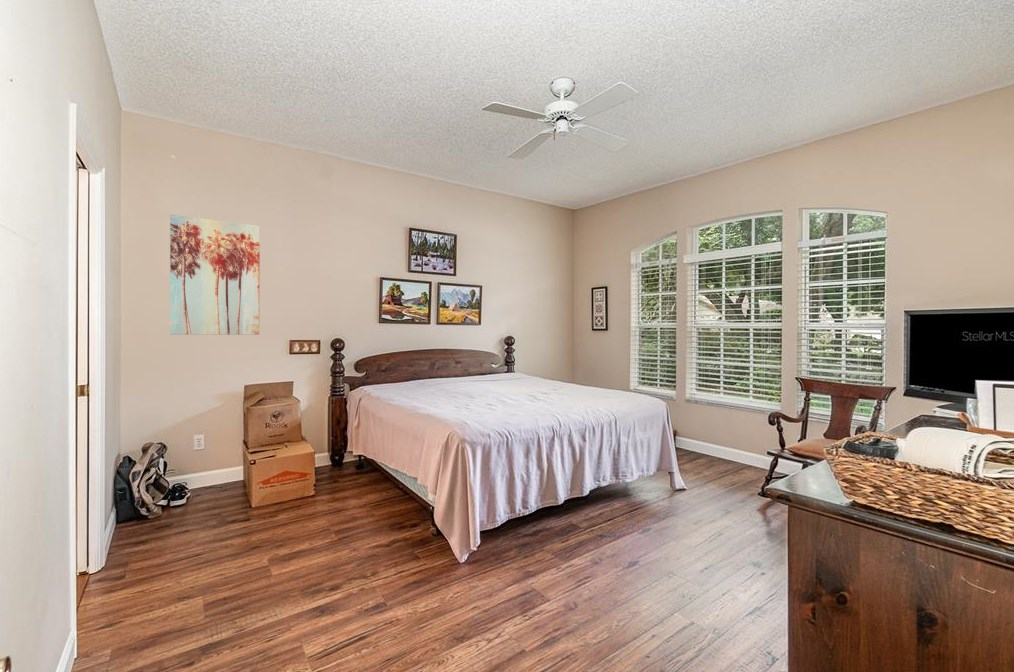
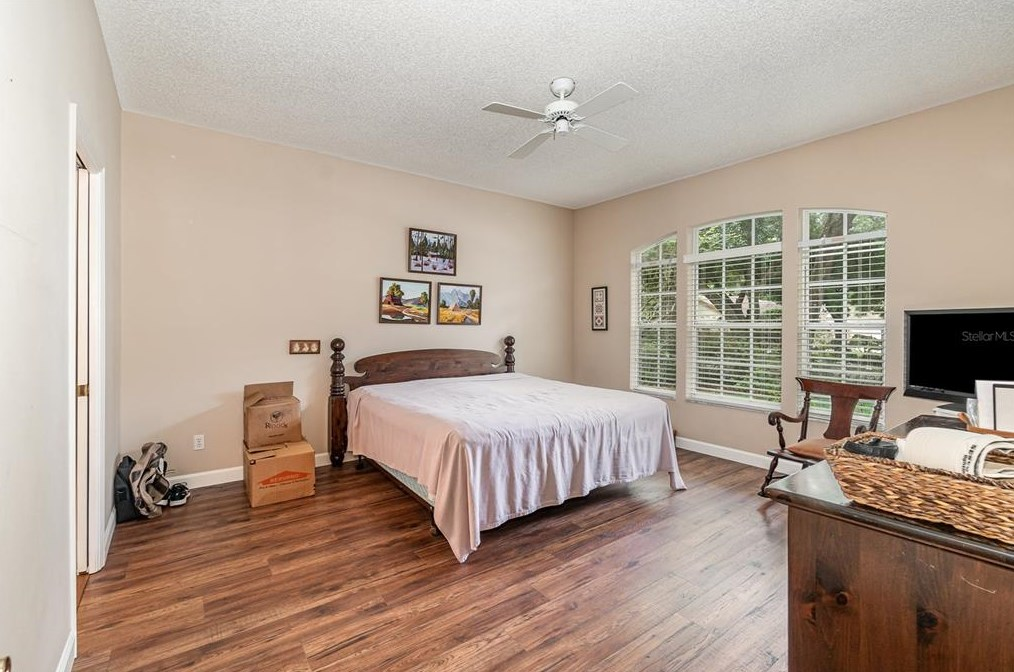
- wall art [169,214,261,336]
